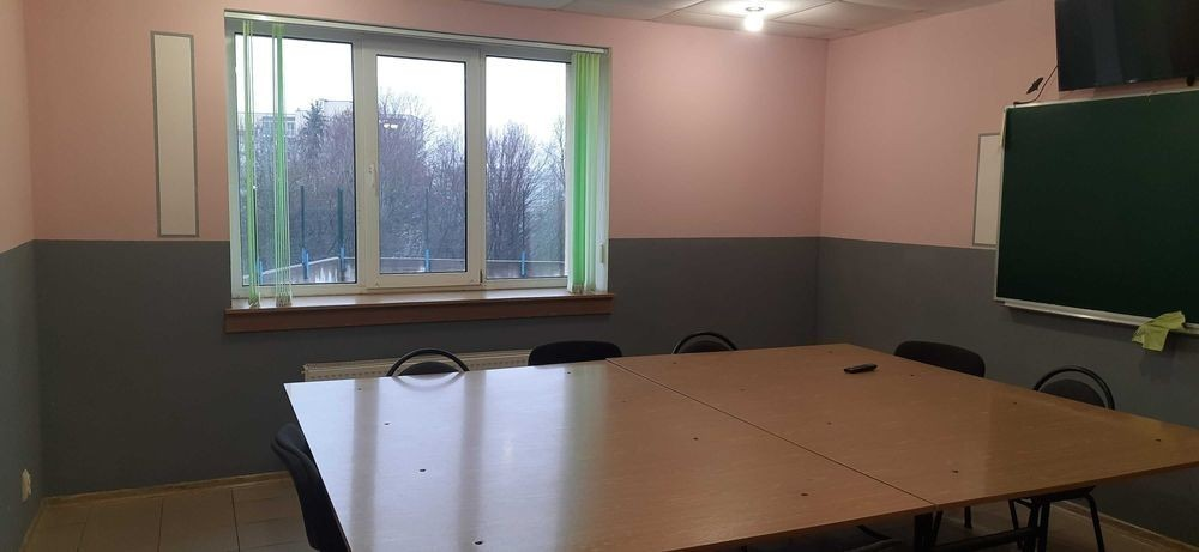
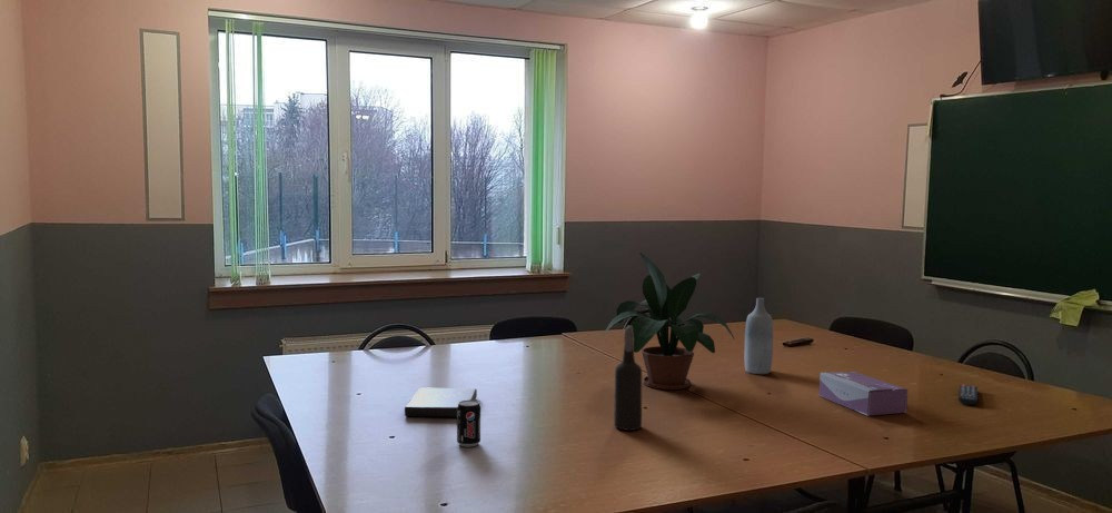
+ tissue box [818,371,909,416]
+ potted plant [603,251,735,391]
+ book [404,386,478,418]
+ remote control [957,384,979,406]
+ bottle [613,325,643,432]
+ bottle [744,297,774,375]
+ beverage can [456,399,481,448]
